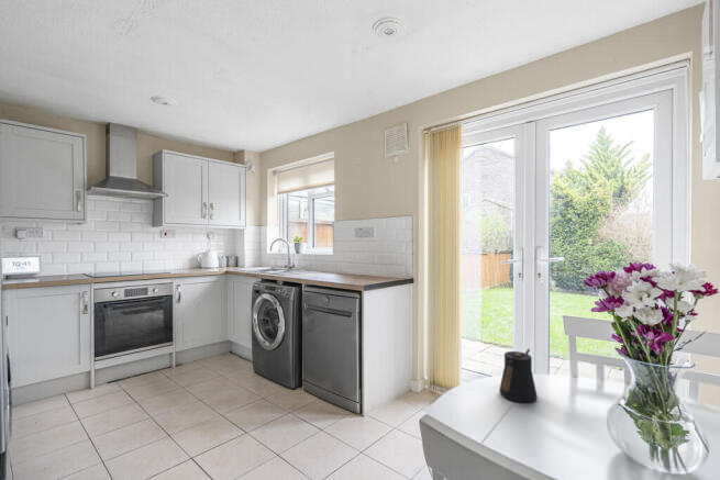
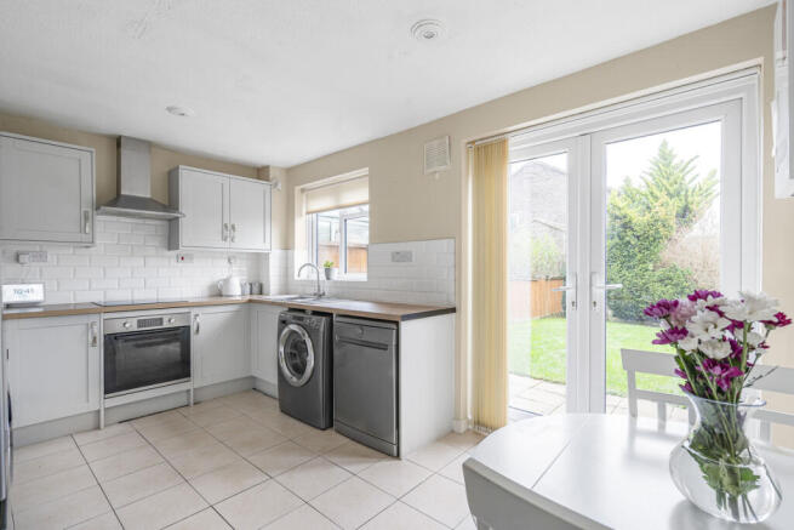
- kettle [498,348,539,403]
